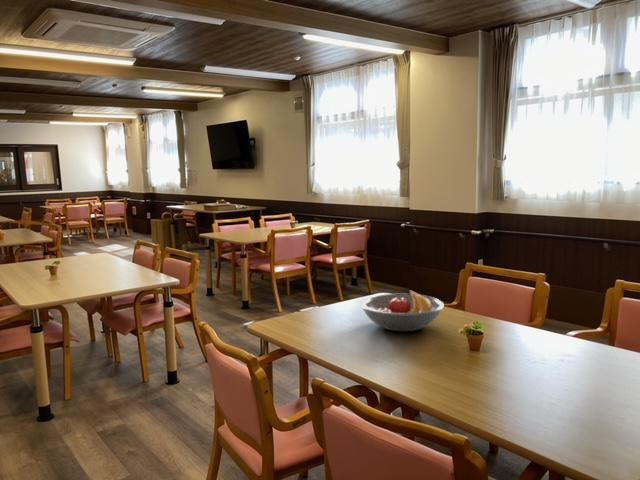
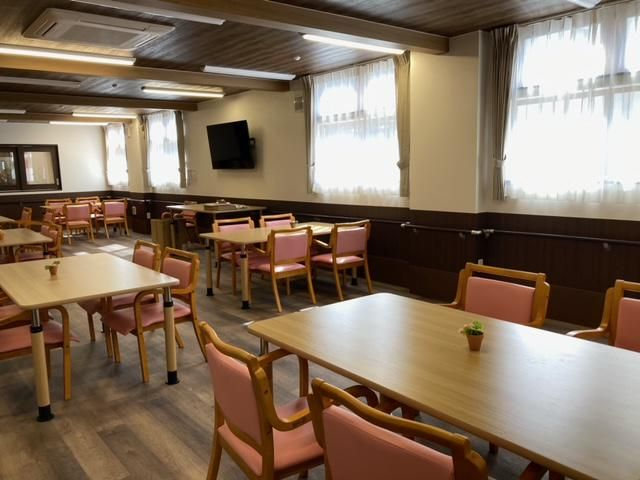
- fruit bowl [360,289,445,332]
